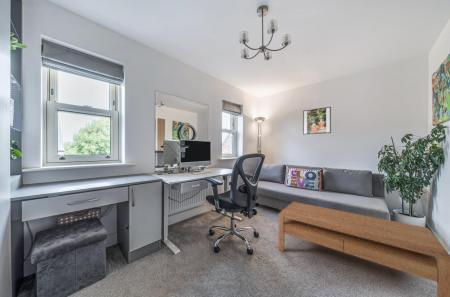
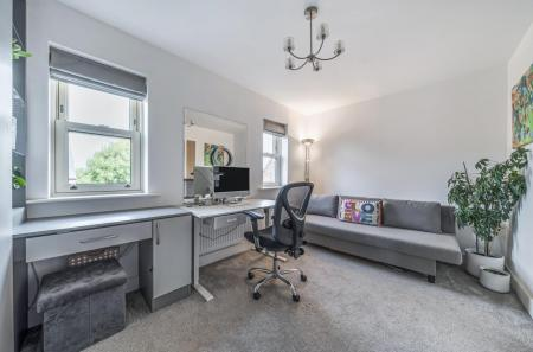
- coffee table [277,201,450,297]
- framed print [302,106,332,135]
